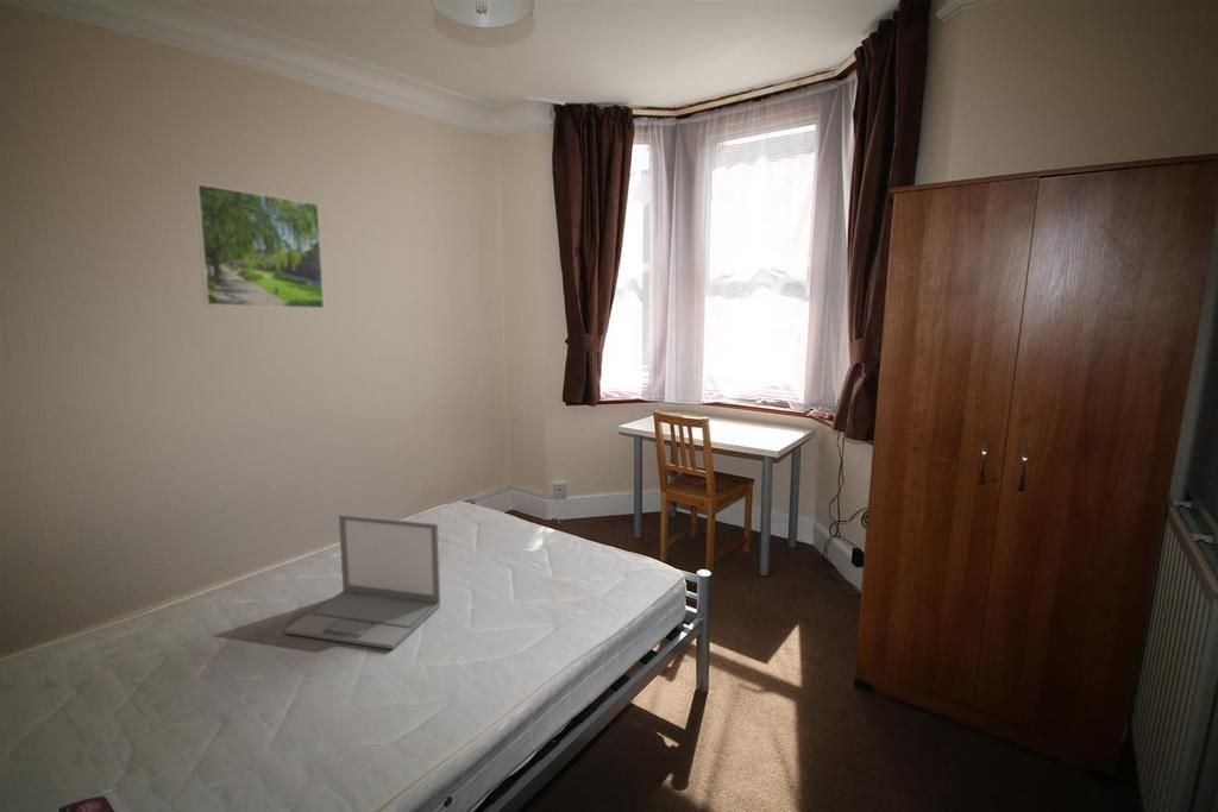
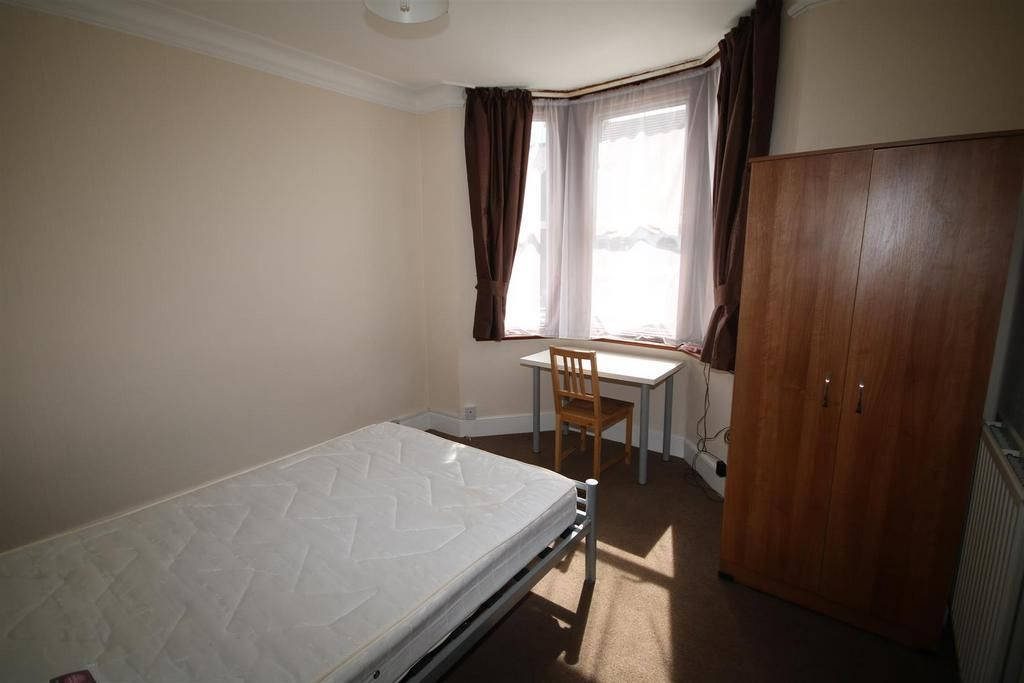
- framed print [194,182,325,309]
- laptop [284,514,441,650]
